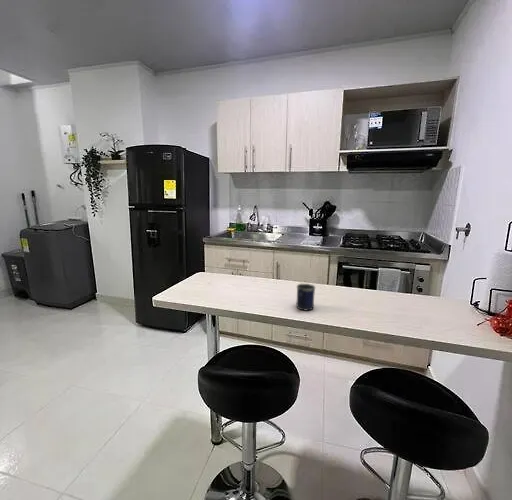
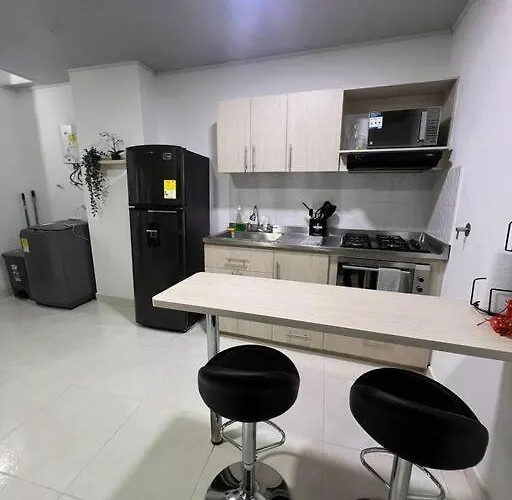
- mug [295,283,316,312]
